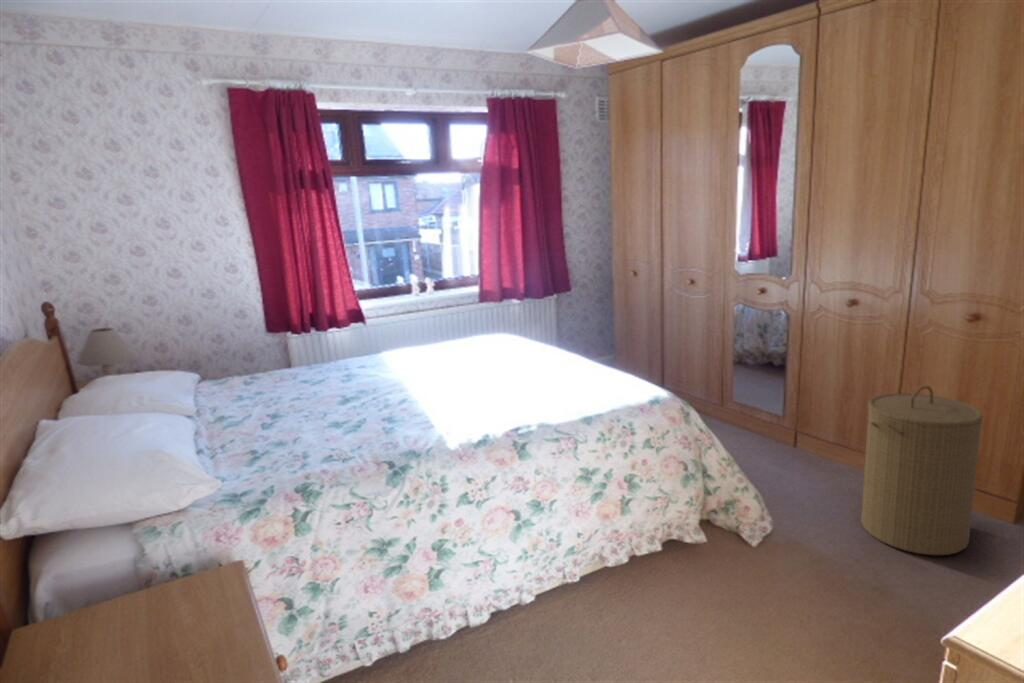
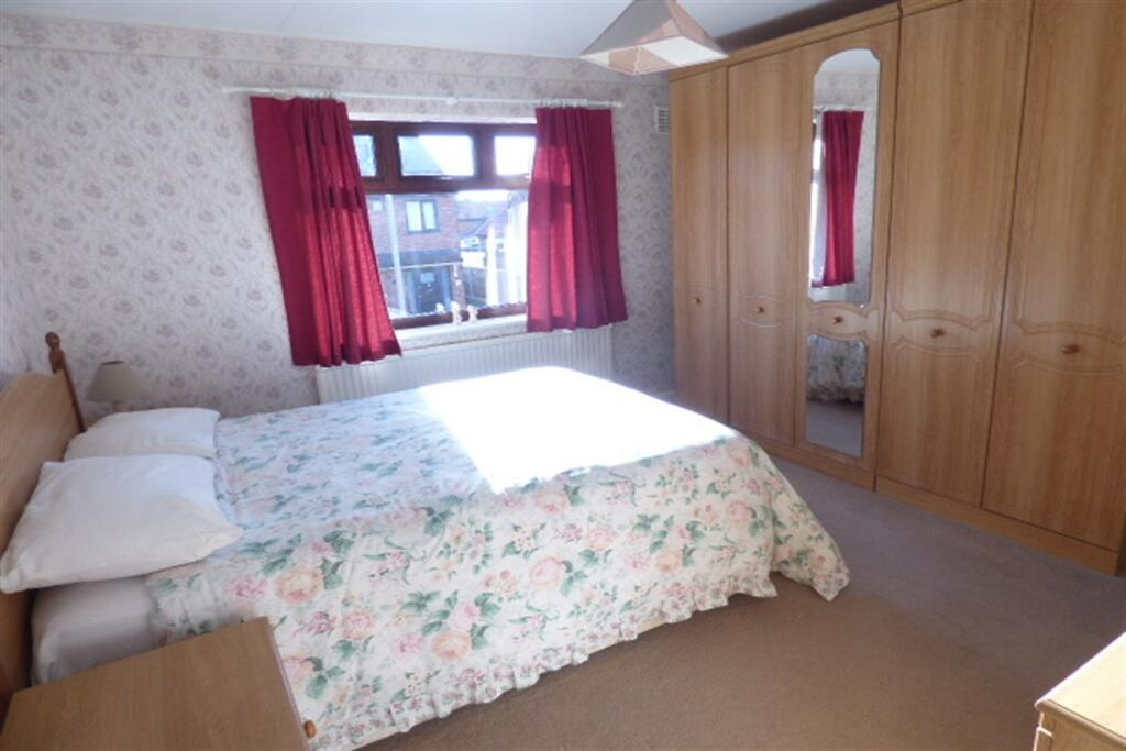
- laundry hamper [860,385,985,556]
